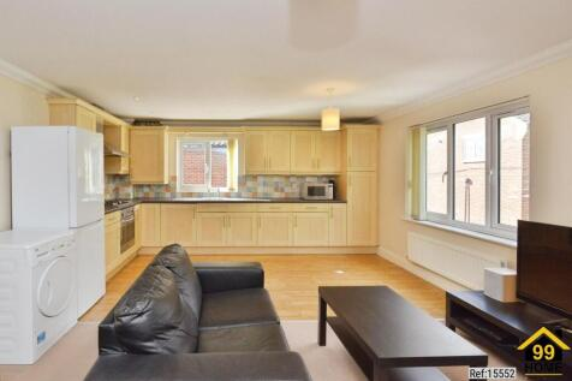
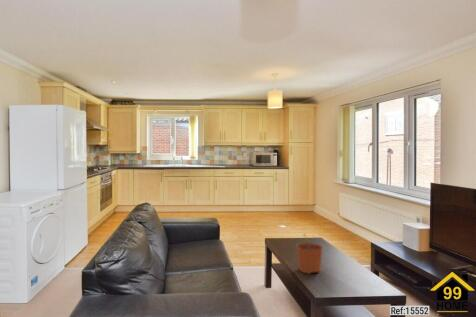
+ plant pot [296,233,324,275]
